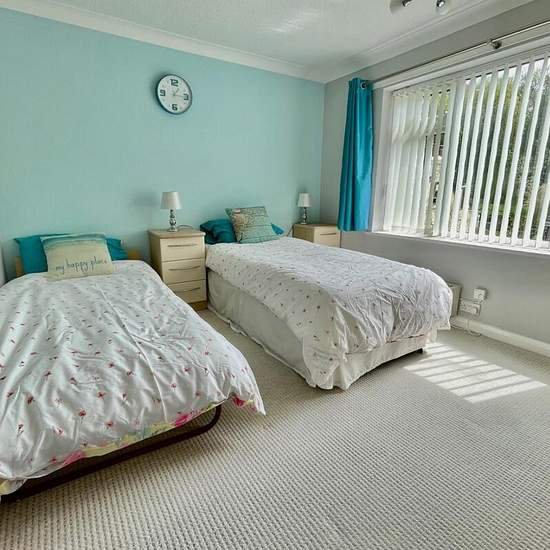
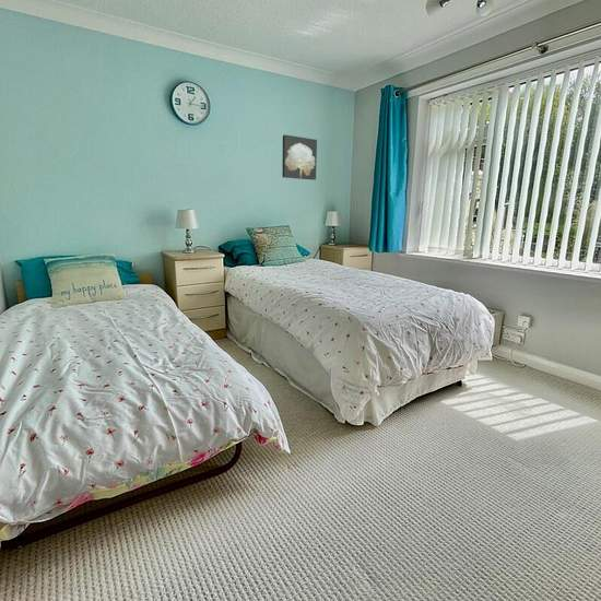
+ wall art [281,133,318,181]
